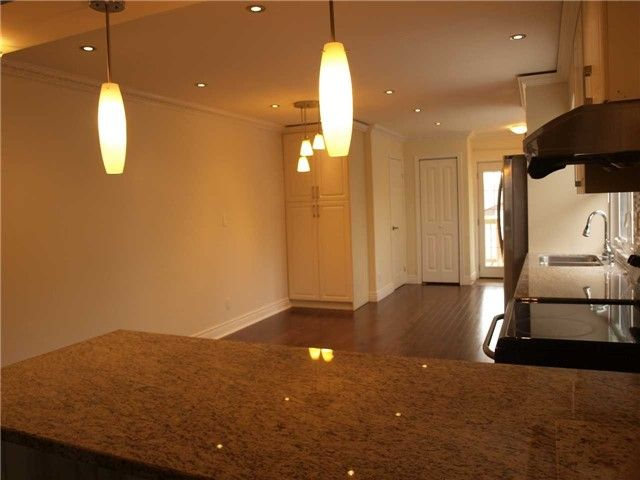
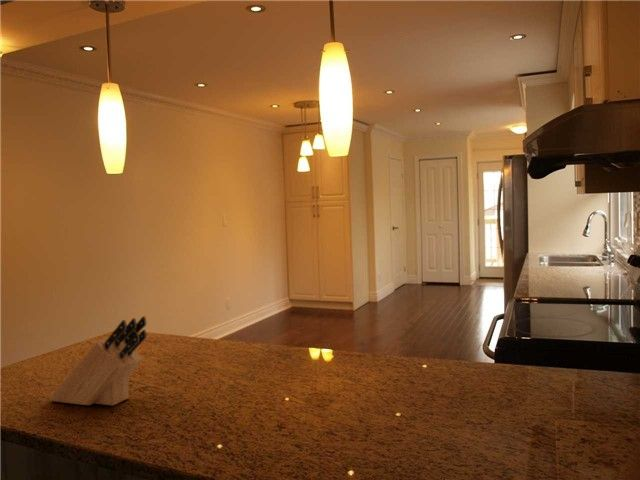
+ knife block [49,315,148,407]
